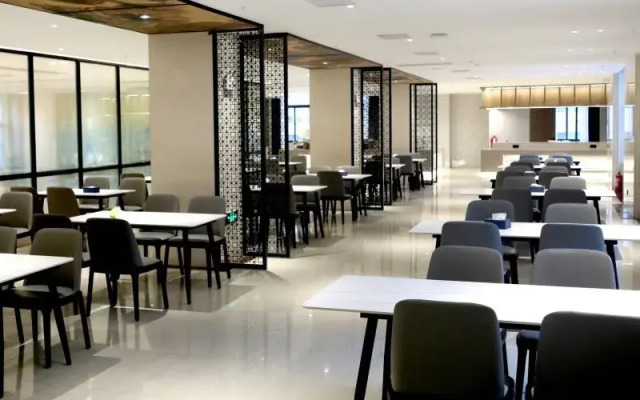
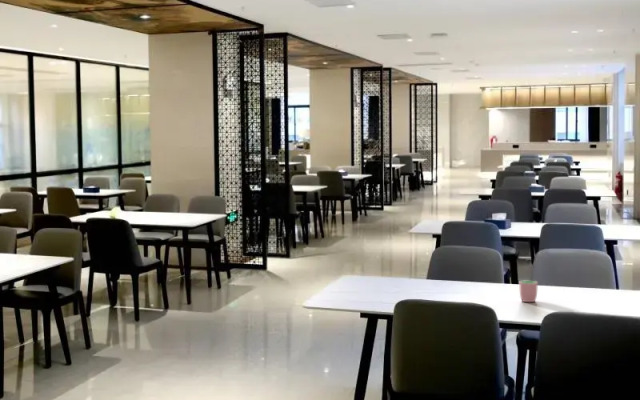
+ cup [519,280,539,303]
